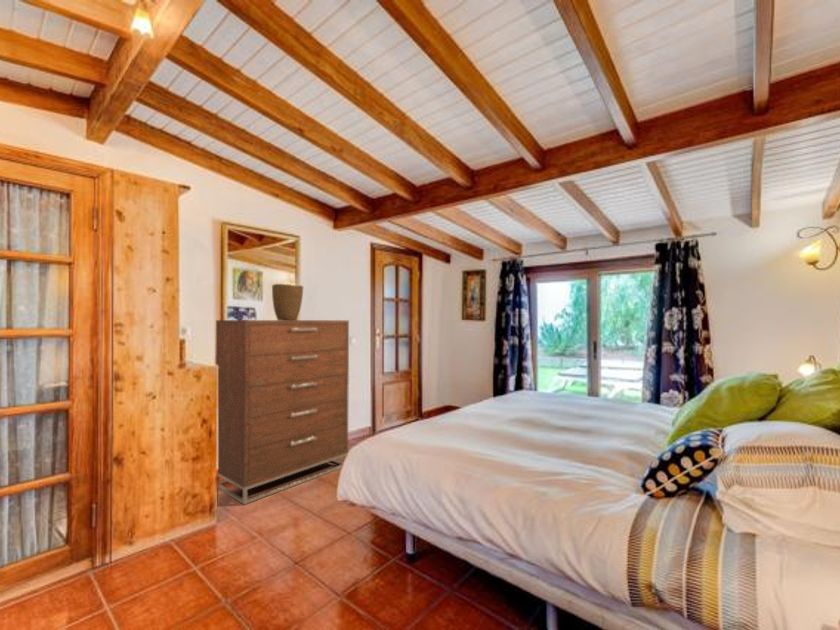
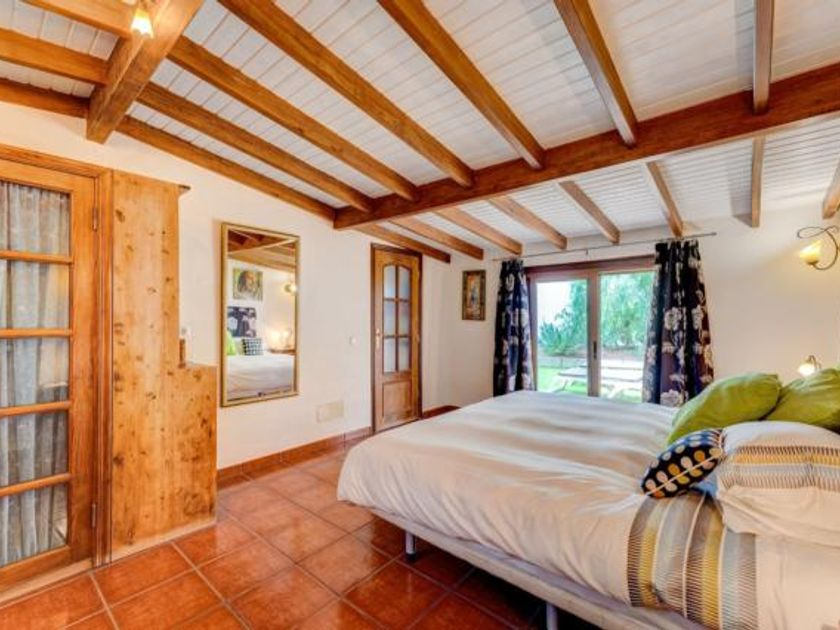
- dresser [214,319,350,506]
- vase [271,283,304,320]
